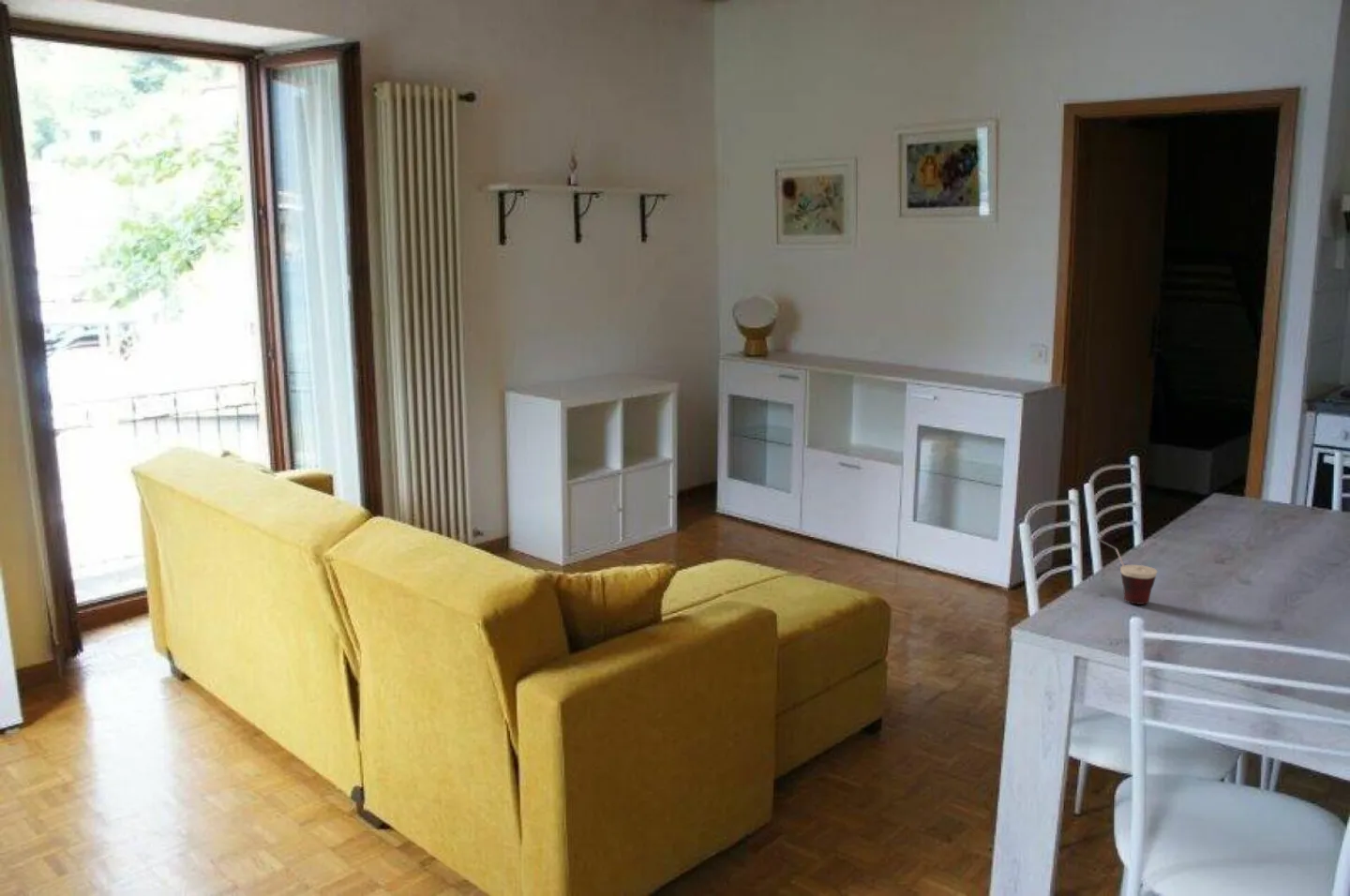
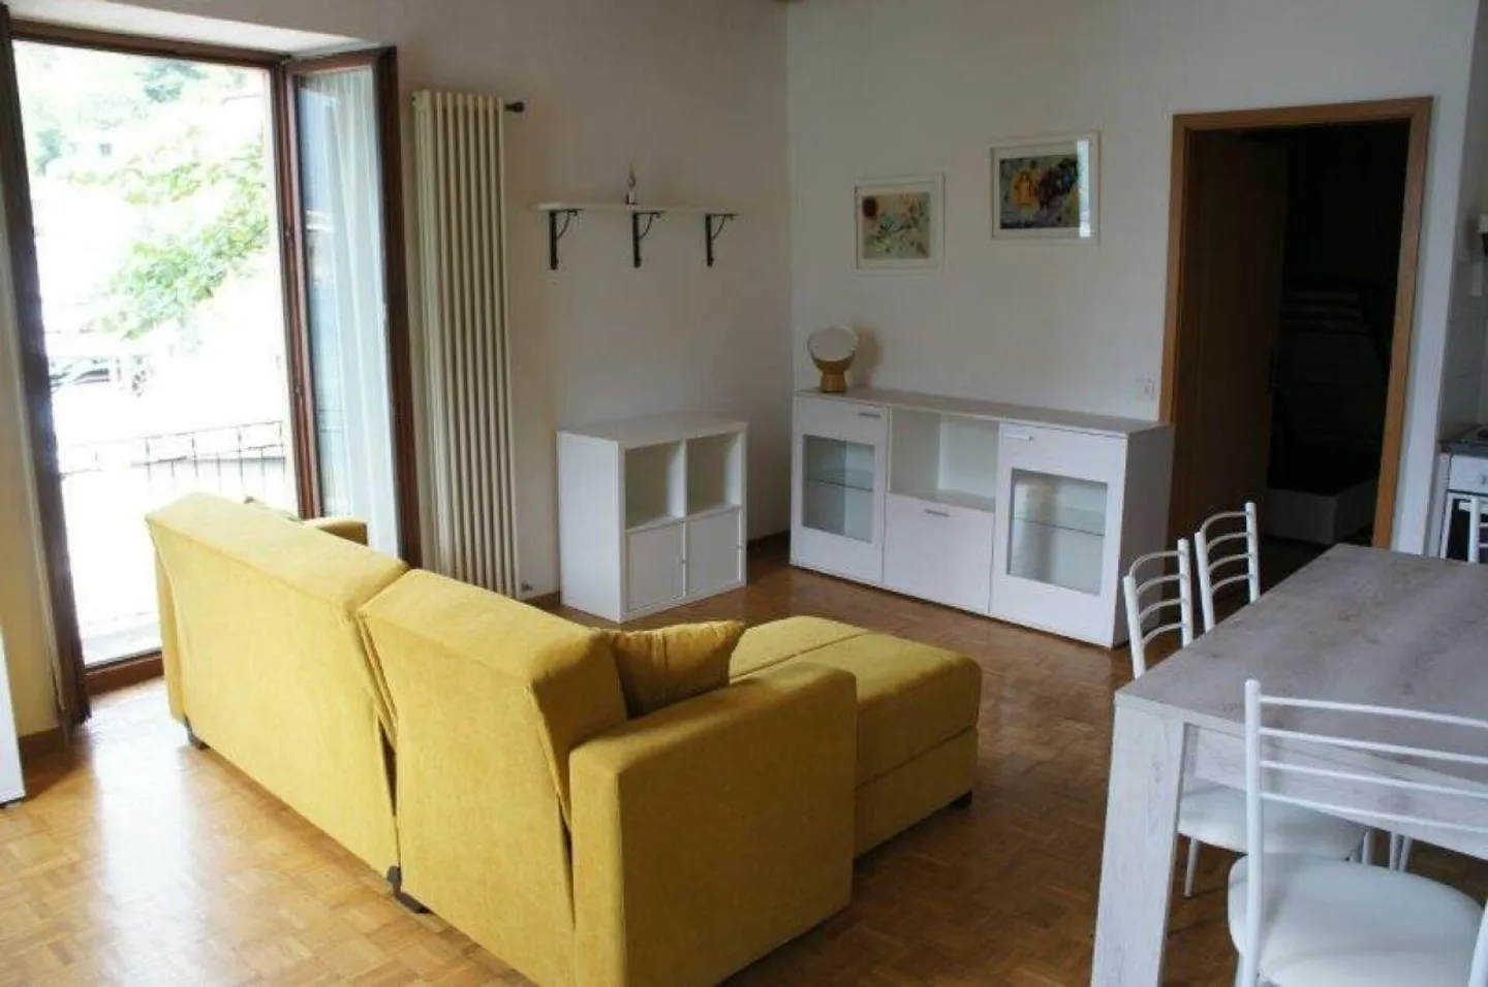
- cup [1096,537,1158,605]
